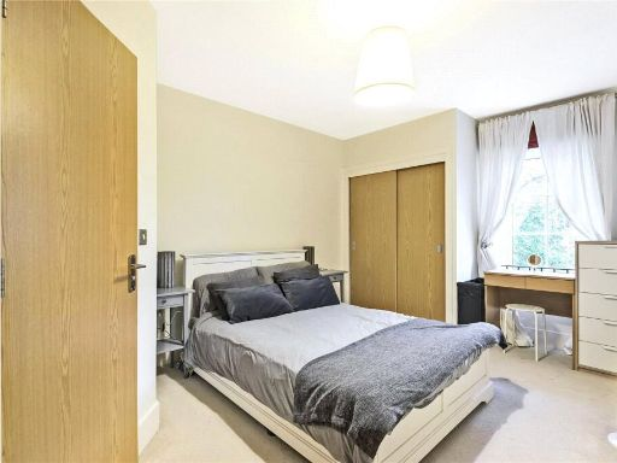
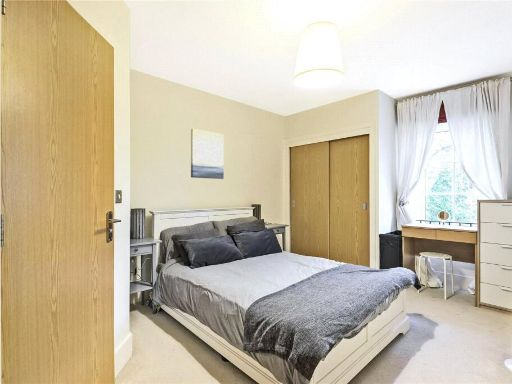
+ wall art [190,128,225,180]
